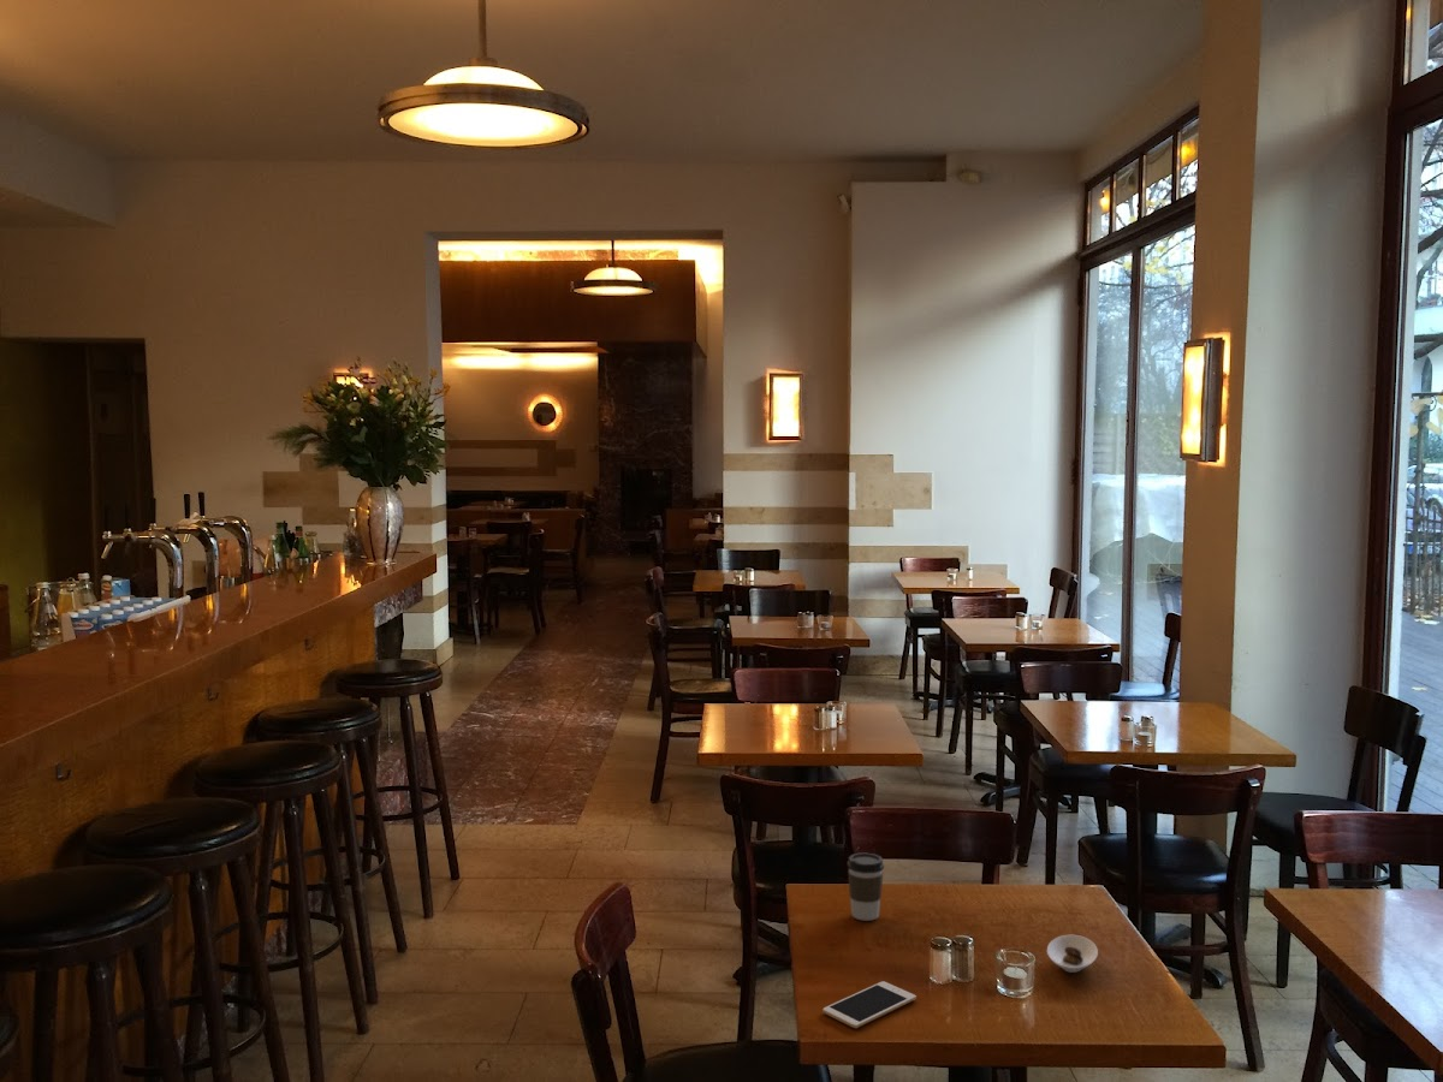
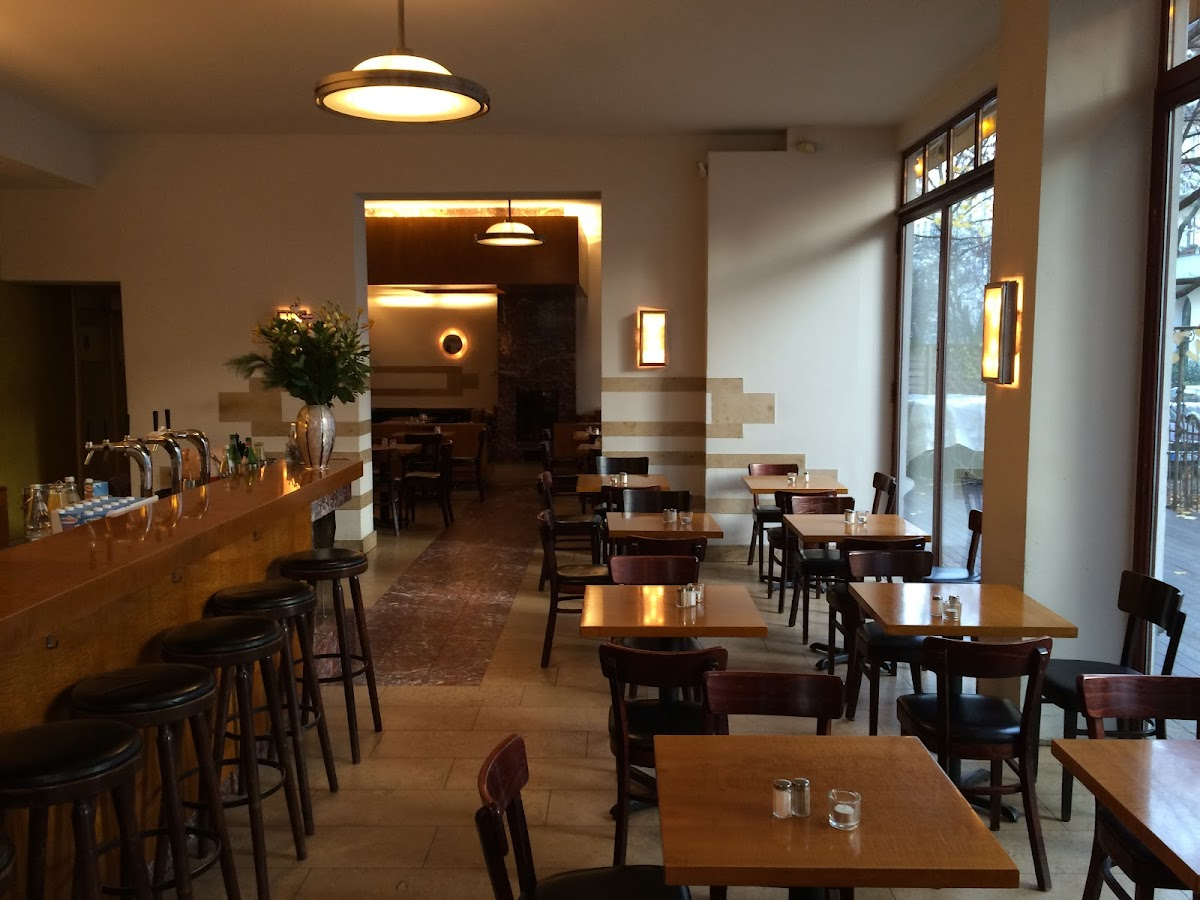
- cell phone [821,980,918,1029]
- coffee cup [847,852,885,922]
- saucer [1046,934,1099,974]
